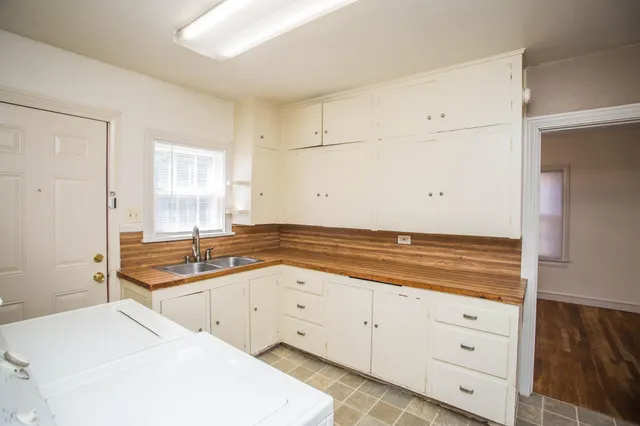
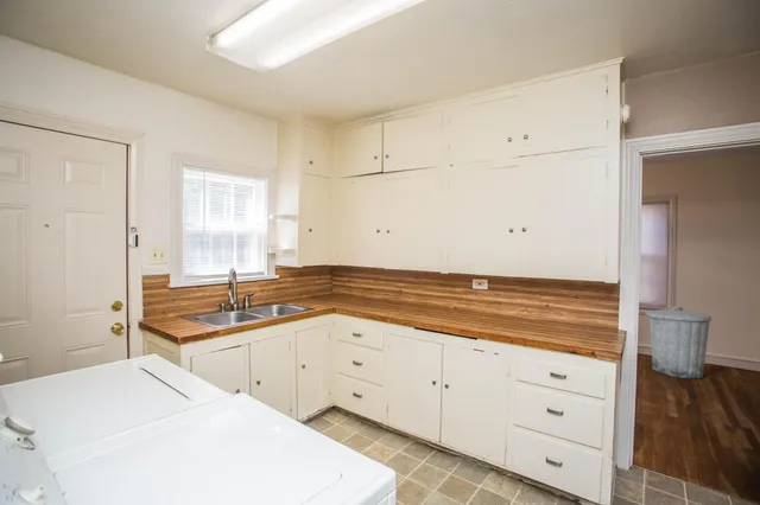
+ trash can [645,306,712,379]
